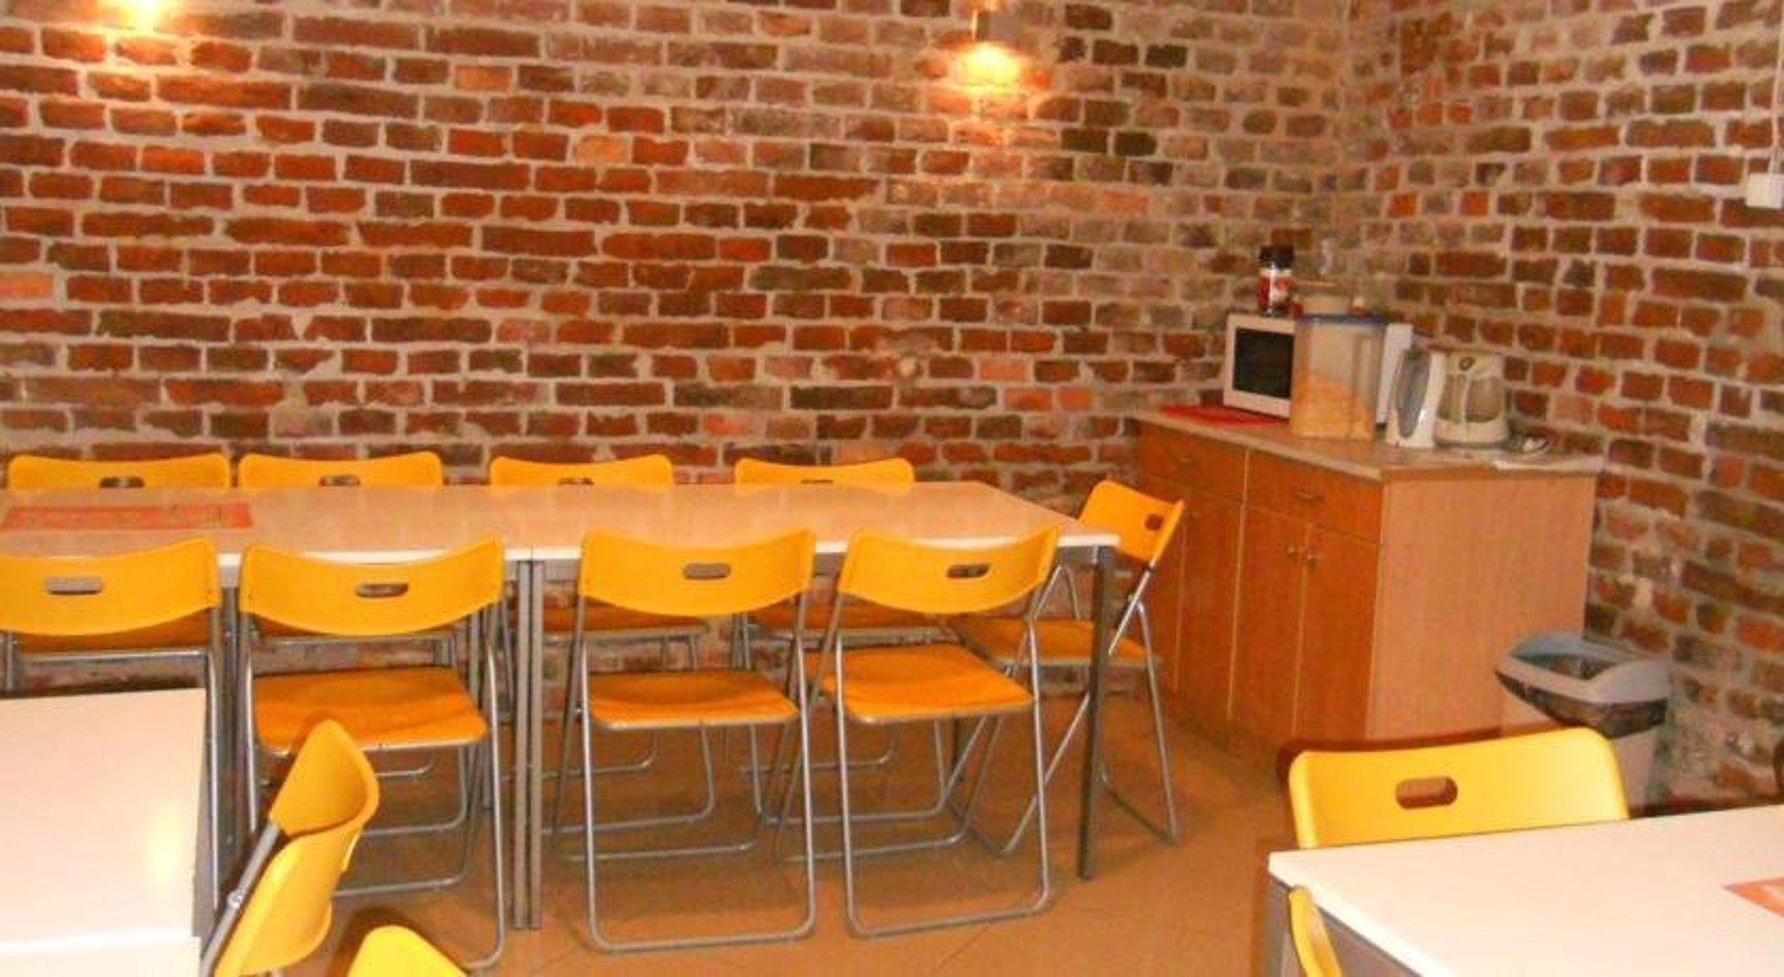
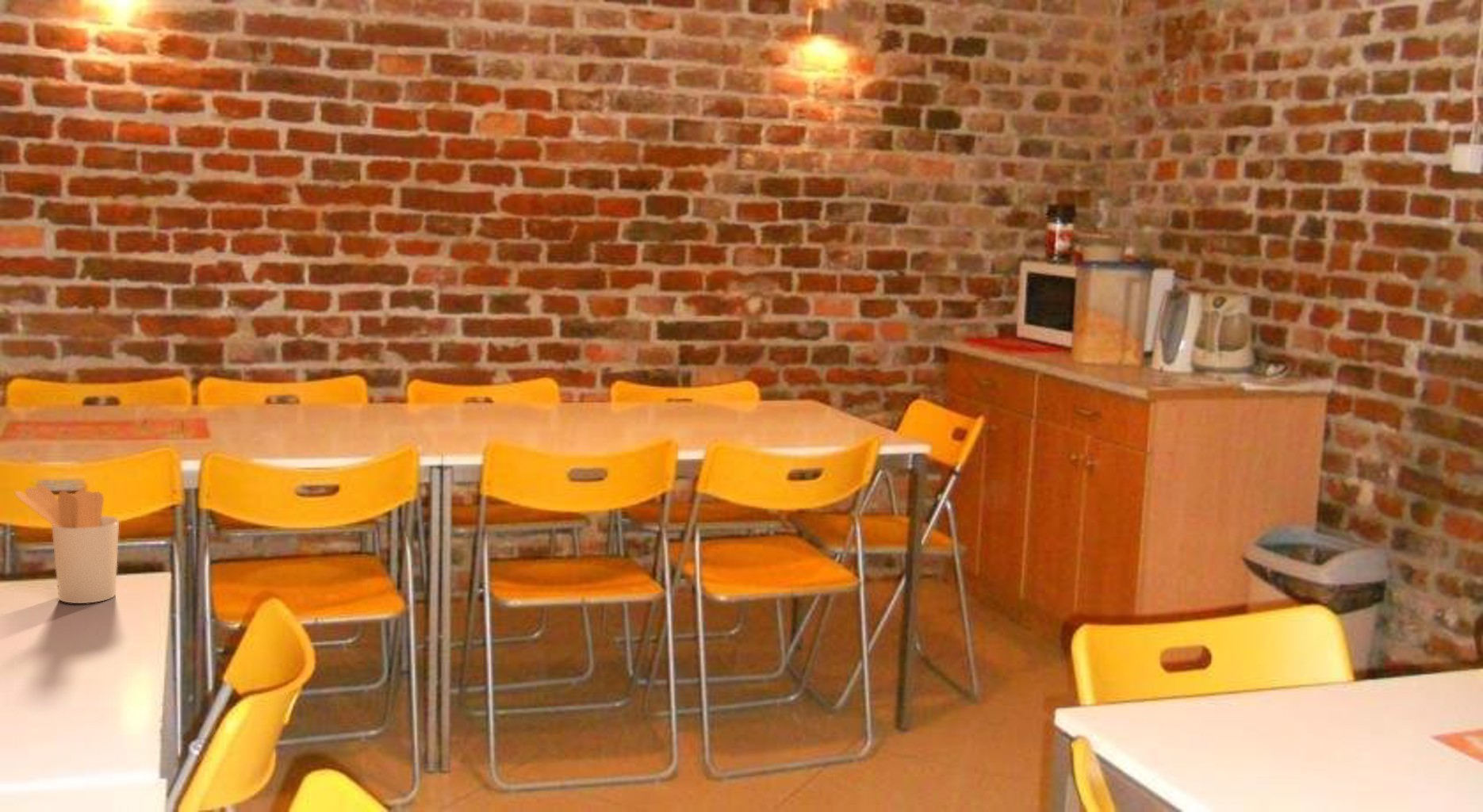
+ utensil holder [14,485,120,604]
